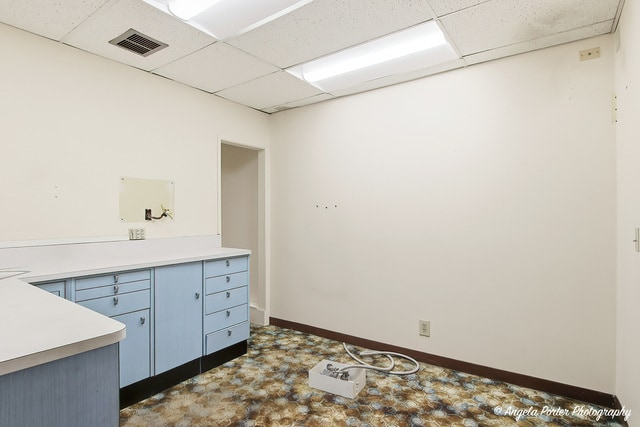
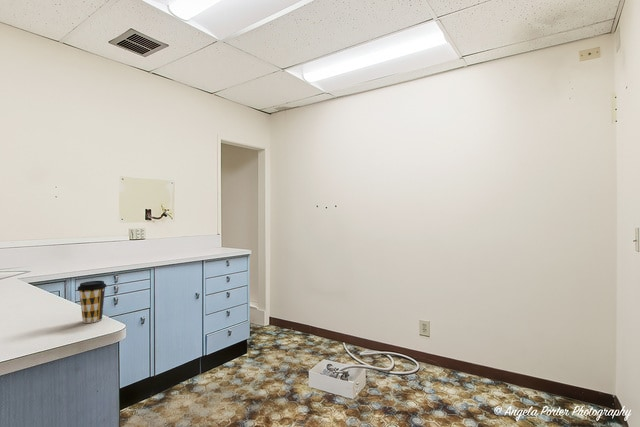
+ coffee cup [76,280,108,324]
